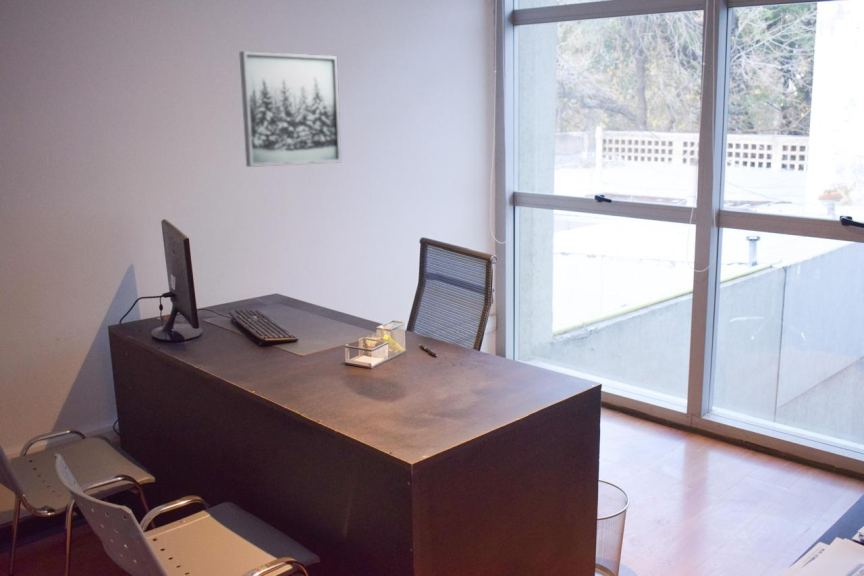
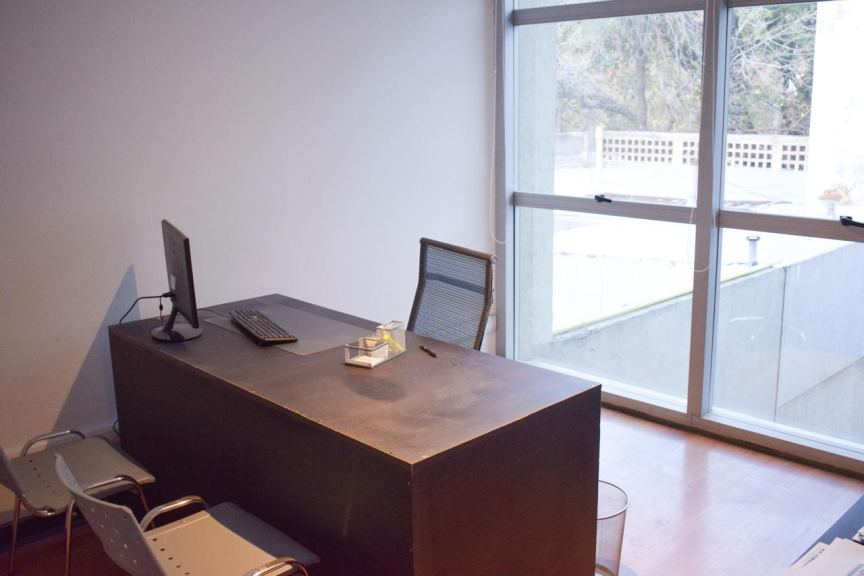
- wall art [238,50,342,168]
